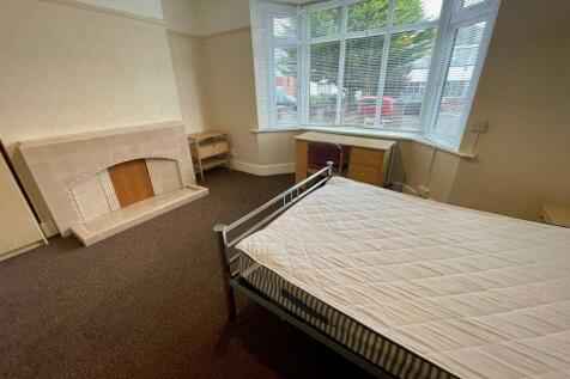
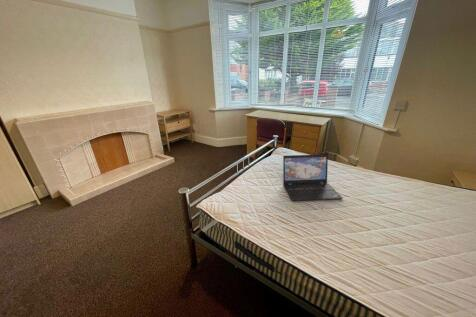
+ laptop [282,153,344,202]
